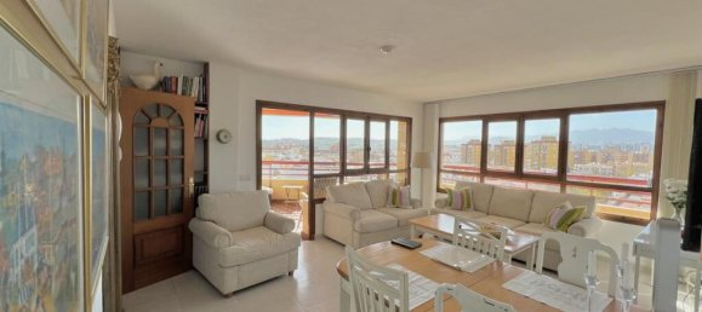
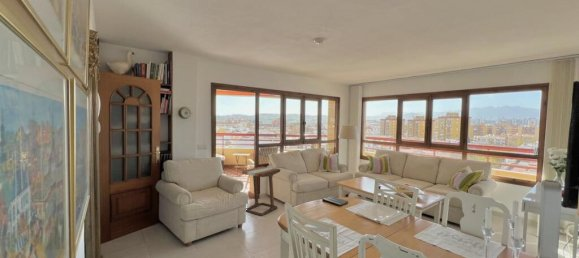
+ side table [241,166,281,220]
